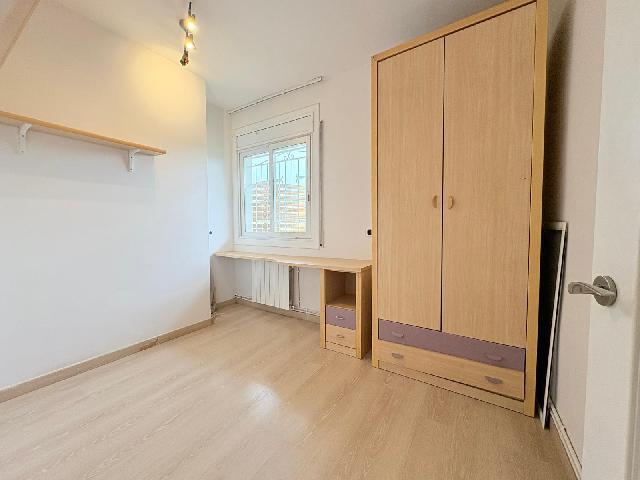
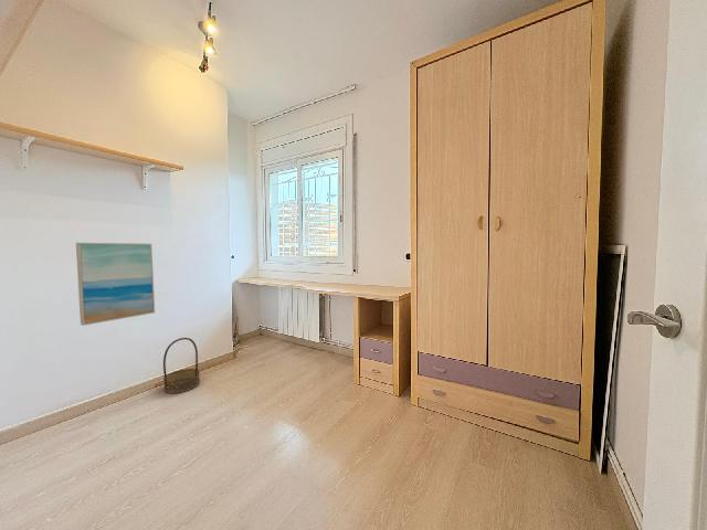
+ wall art [75,242,156,327]
+ basket [162,337,201,394]
